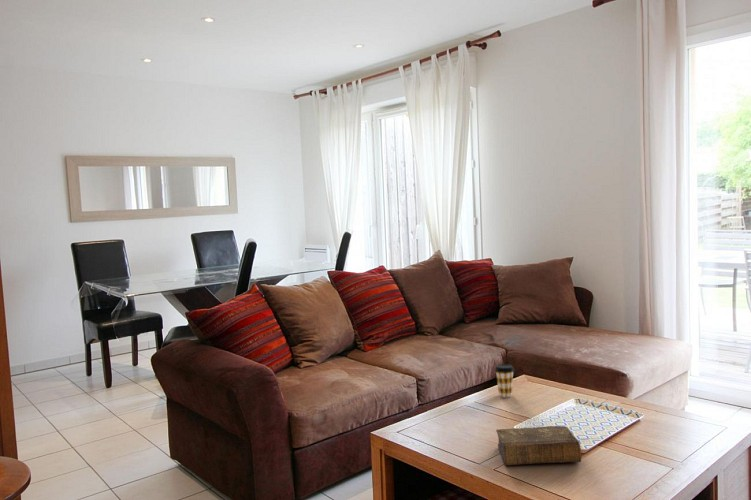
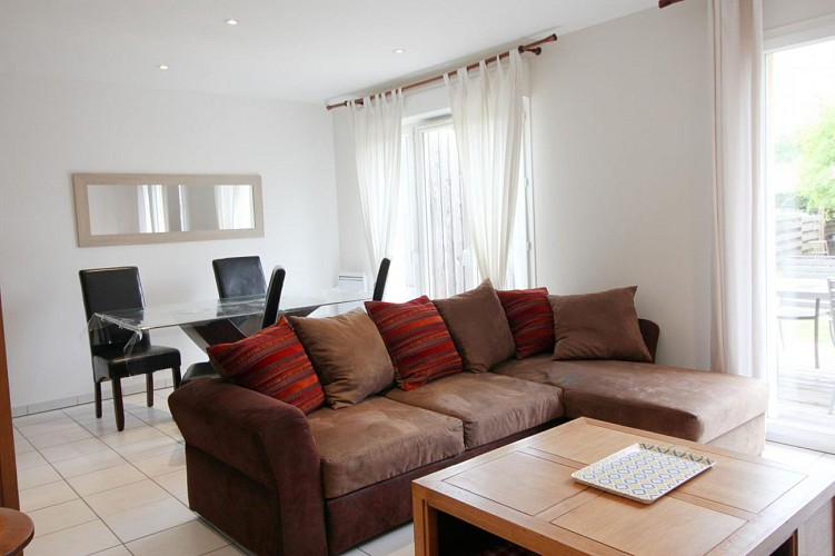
- book [495,425,582,466]
- coffee cup [494,363,515,398]
